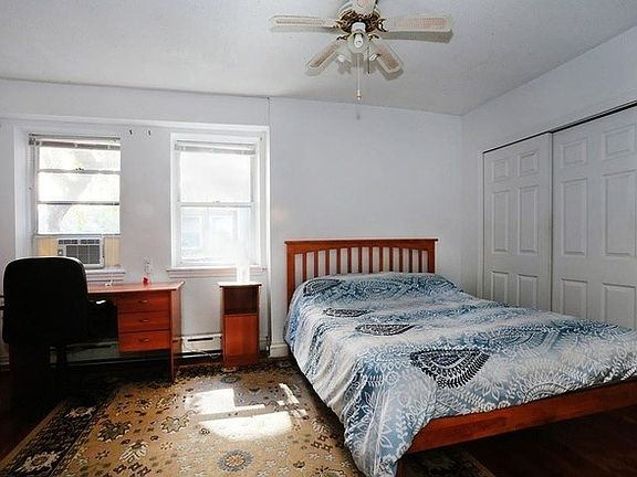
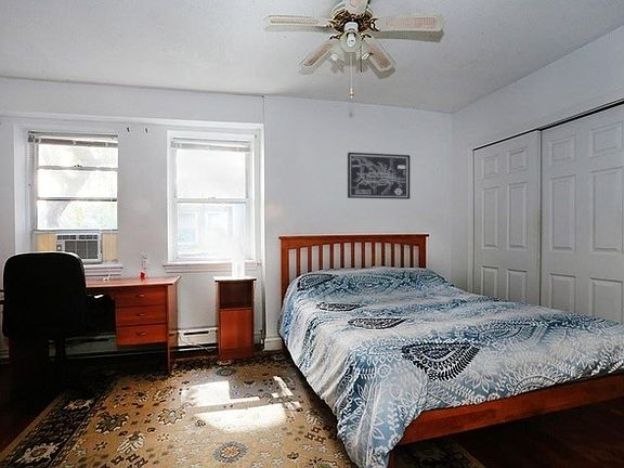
+ wall art [347,152,411,200]
